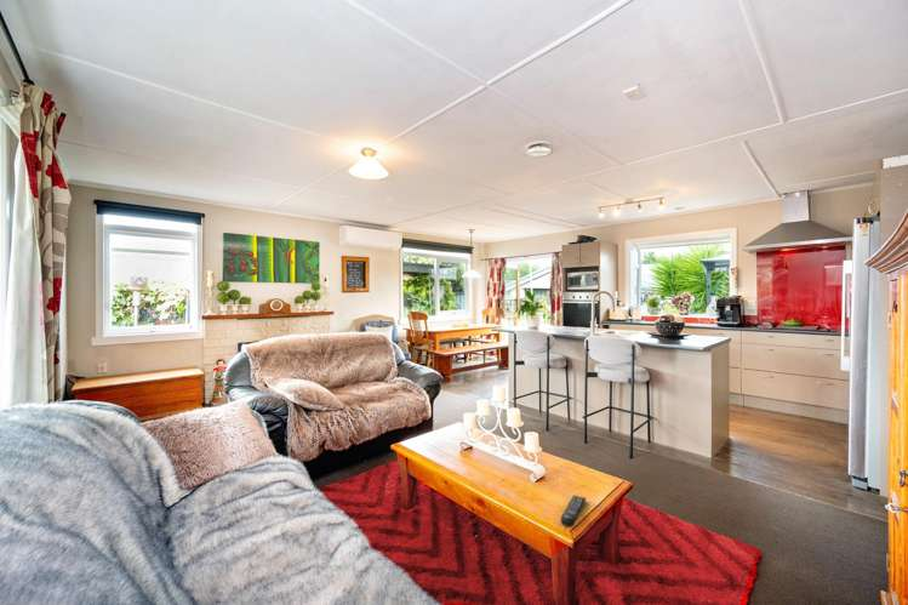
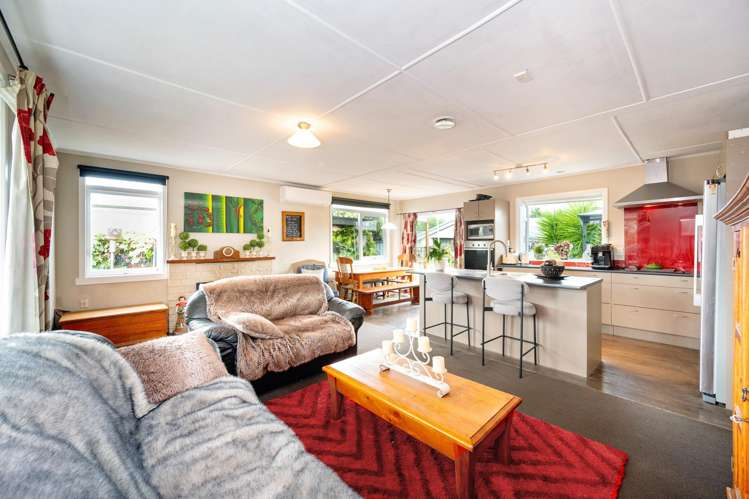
- remote control [560,493,587,529]
